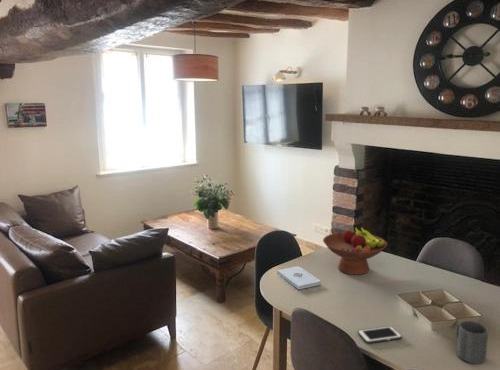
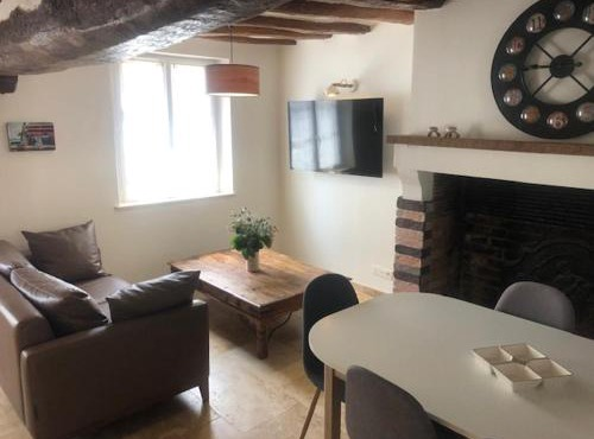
- mug [455,320,489,365]
- cell phone [357,325,403,344]
- notepad [276,265,321,290]
- fruit bowl [322,223,388,276]
